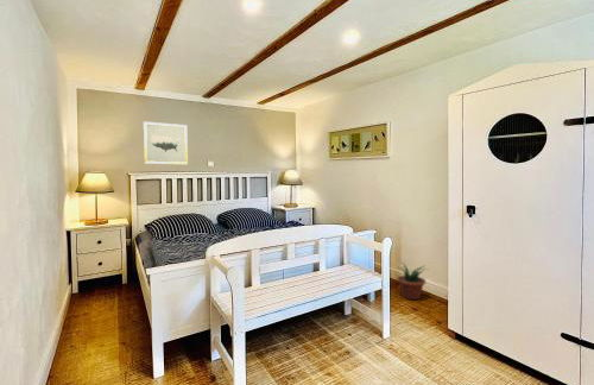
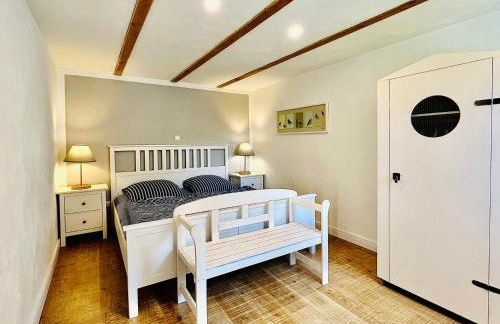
- potted plant [396,261,429,301]
- wall art [143,120,189,165]
